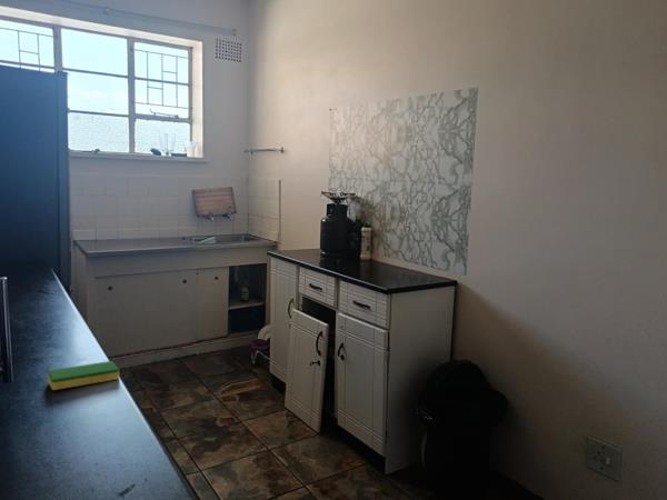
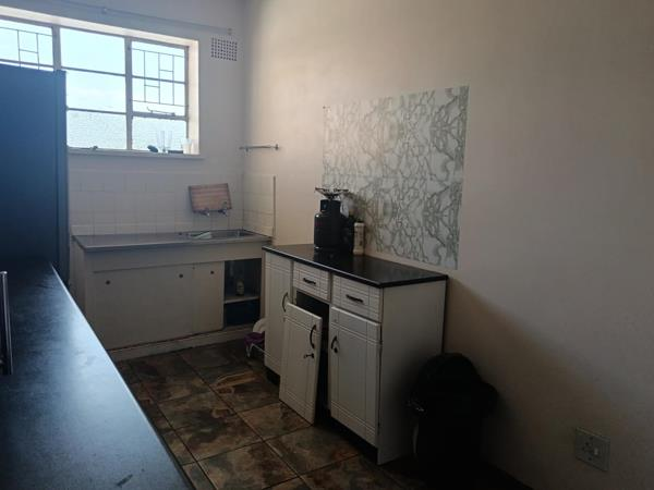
- dish sponge [47,360,120,391]
